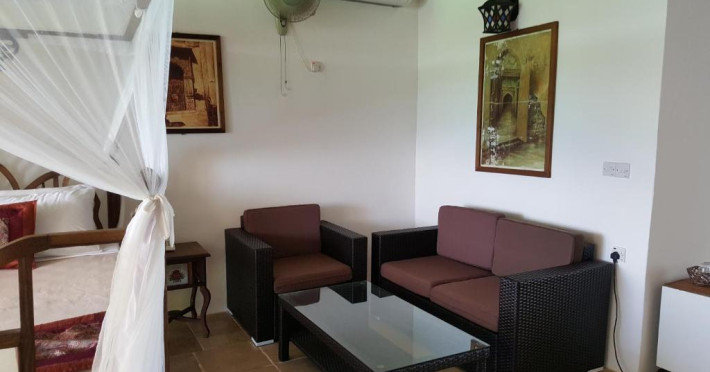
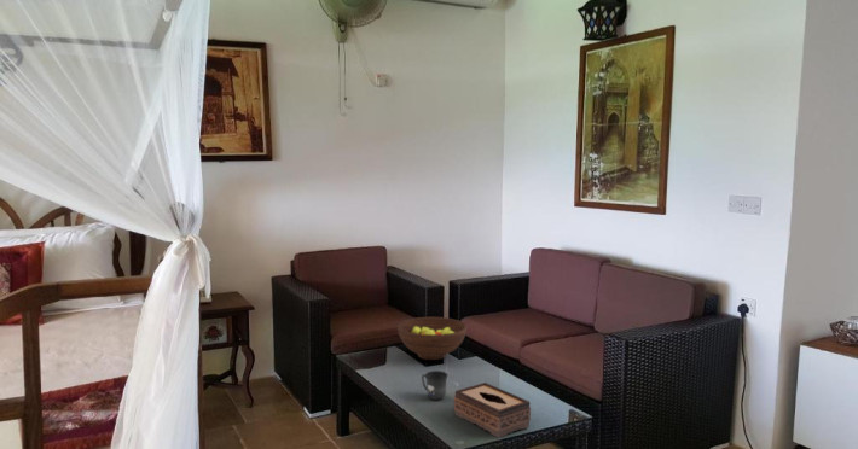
+ tissue box [453,381,532,439]
+ mug [421,369,448,402]
+ fruit bowl [396,316,468,361]
